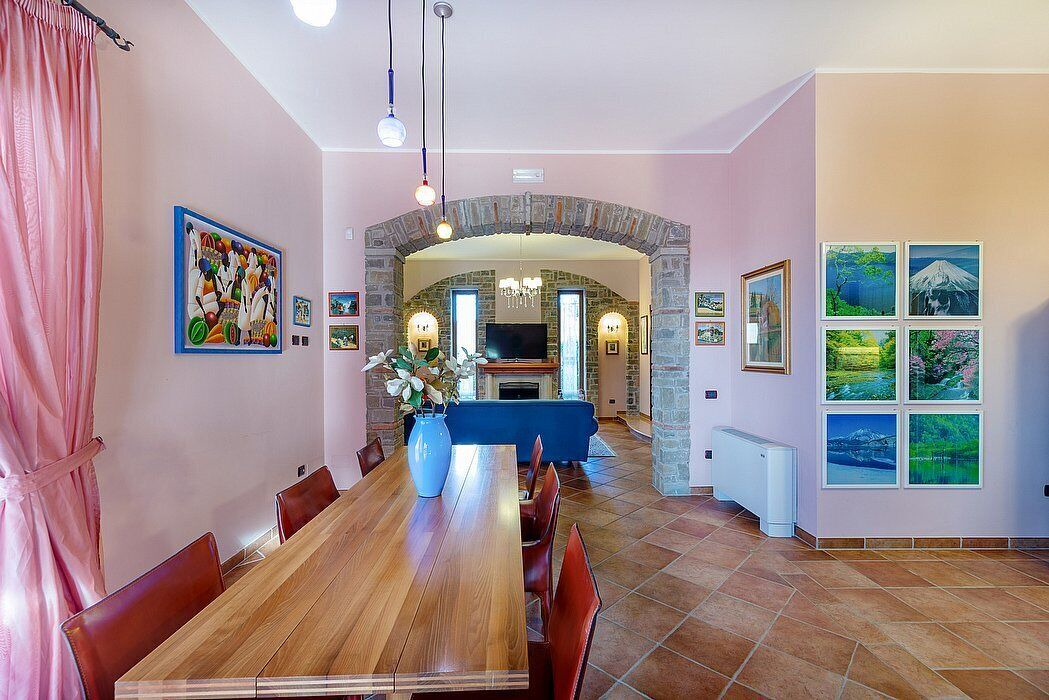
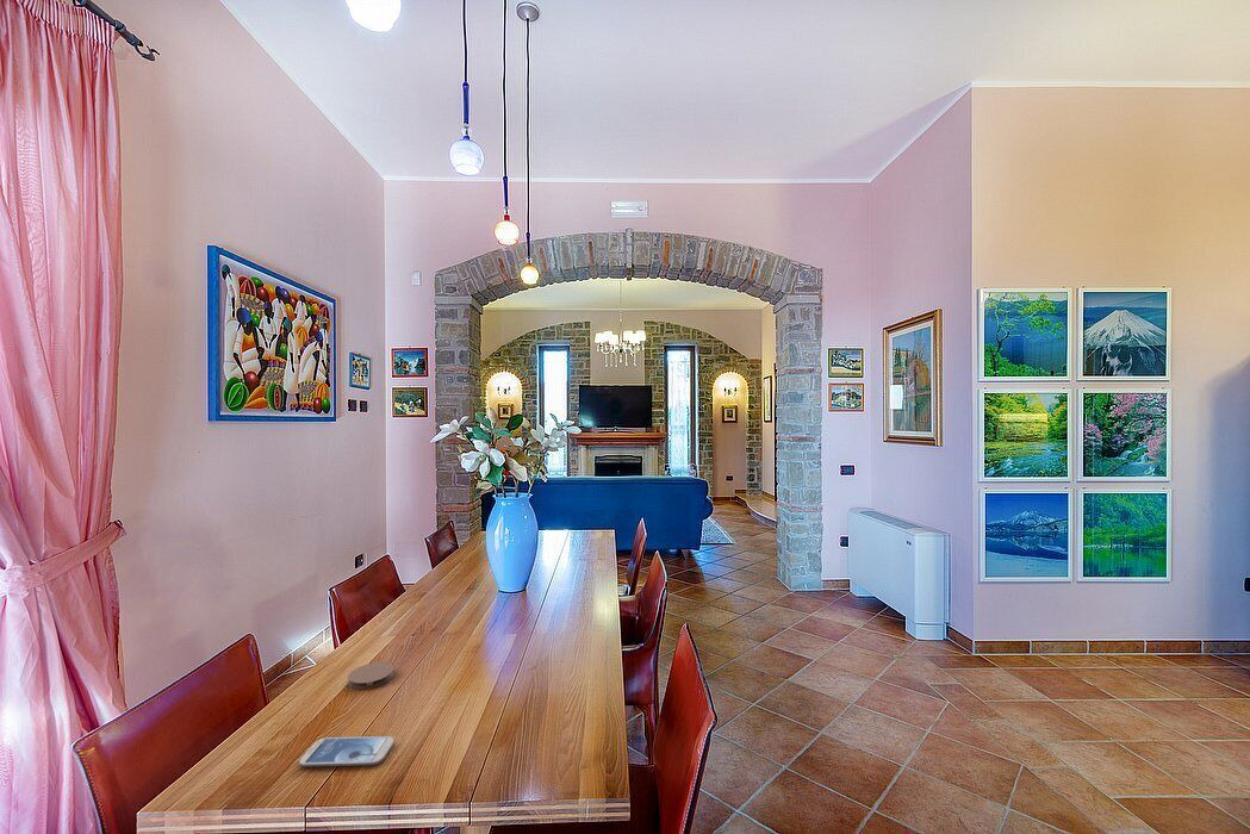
+ coaster [347,661,394,690]
+ smartphone [298,735,396,767]
